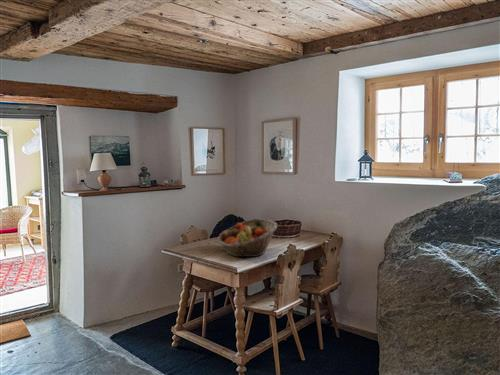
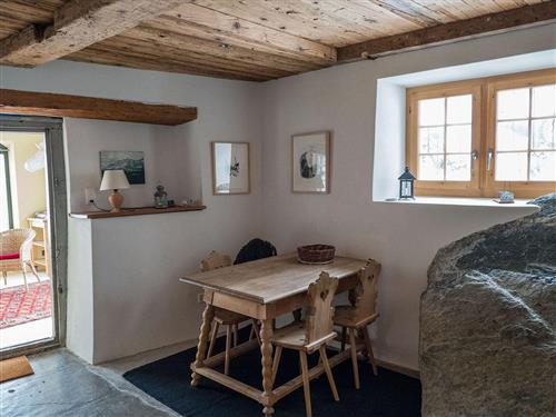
- fruit basket [217,218,278,258]
